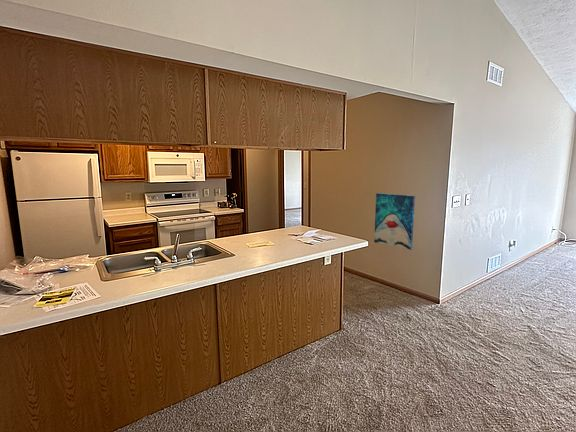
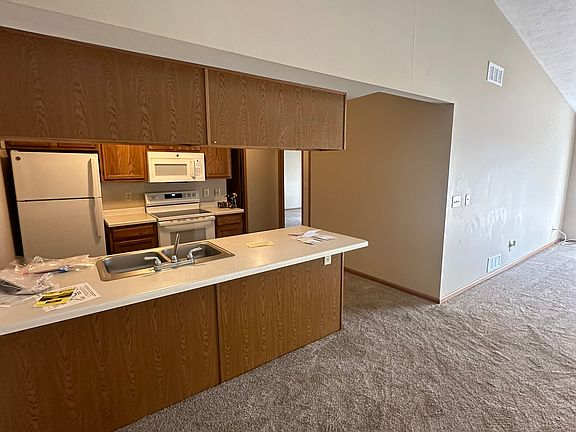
- wall art [373,192,416,251]
